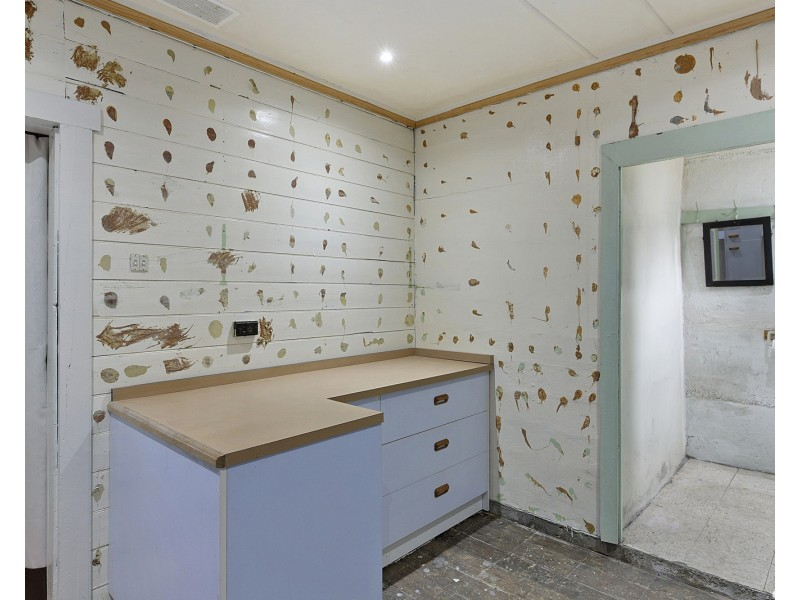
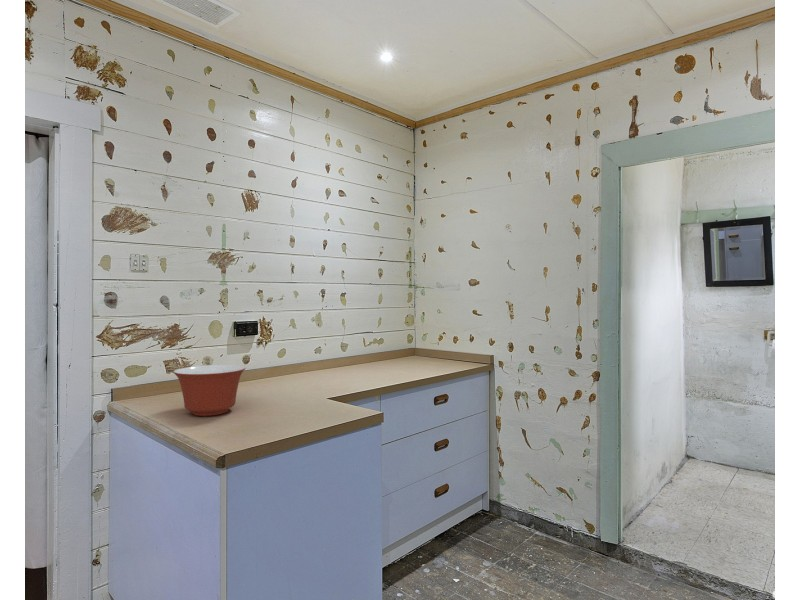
+ mixing bowl [172,364,246,417]
